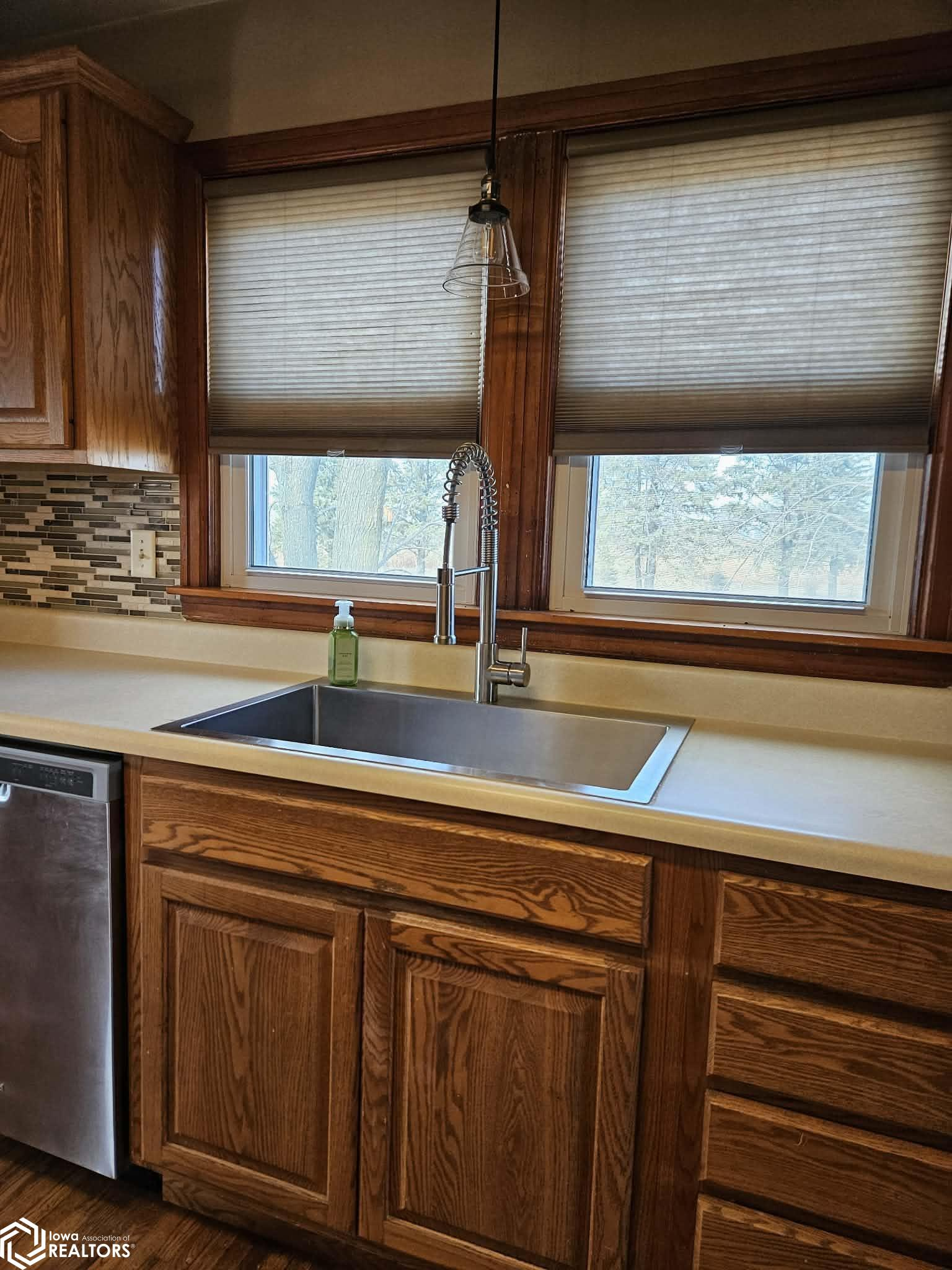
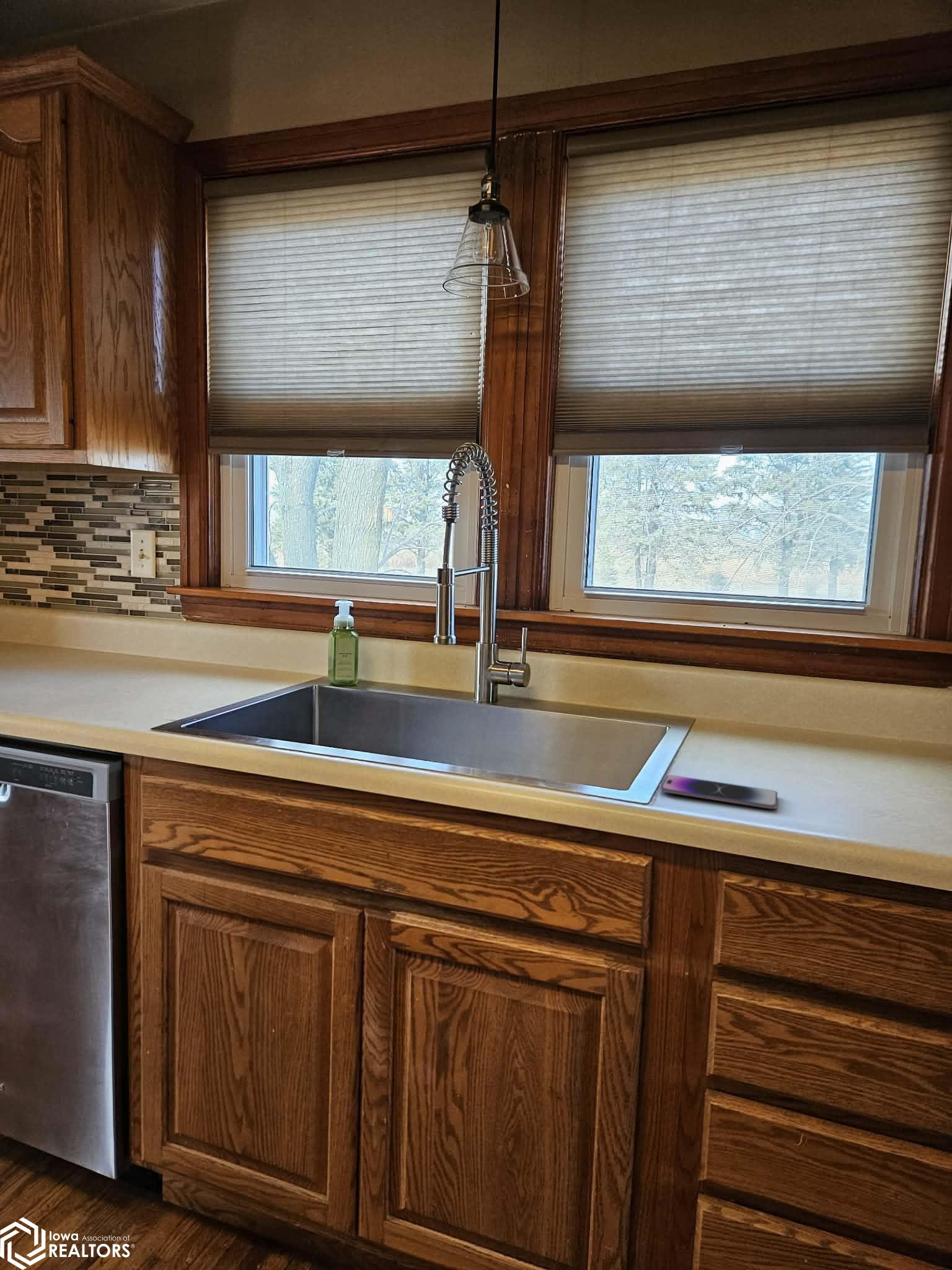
+ smartphone [660,775,778,809]
